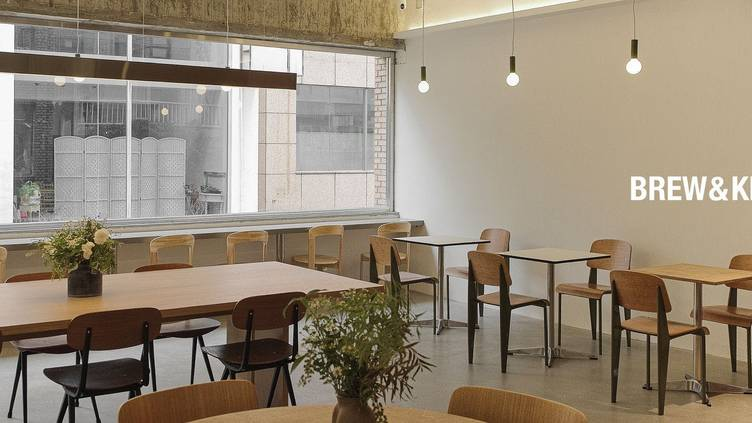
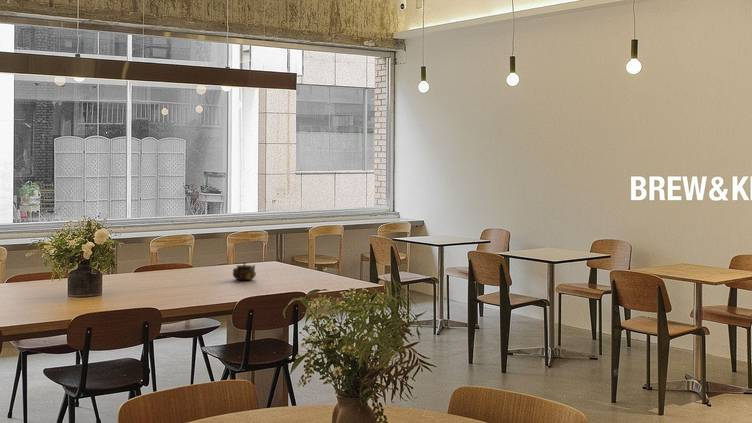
+ teapot [232,261,257,281]
